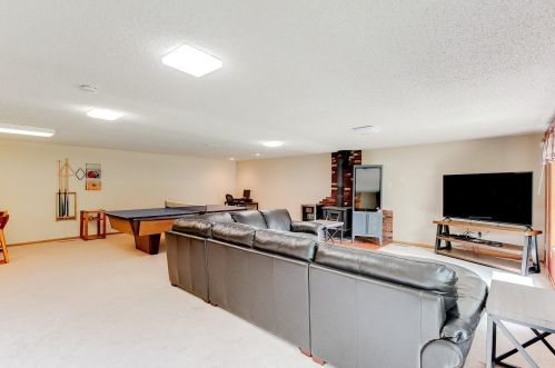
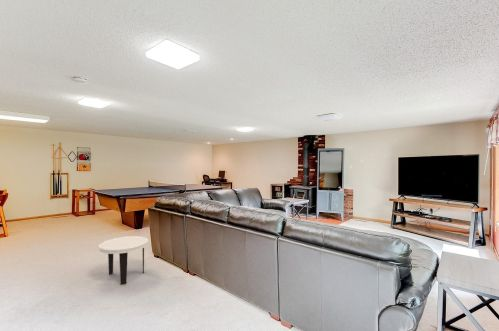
+ side table [98,235,149,285]
